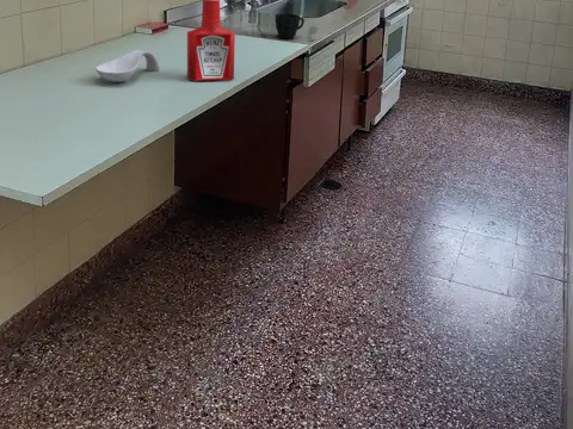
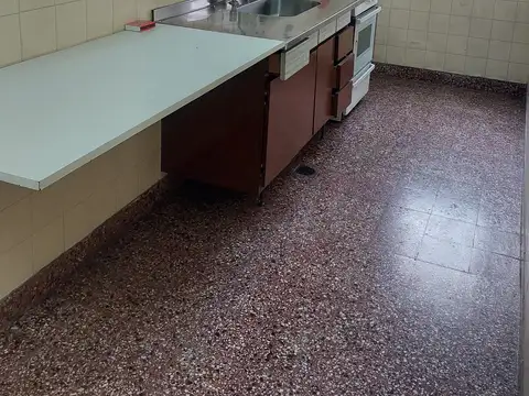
- spoon rest [94,49,160,83]
- soap bottle [186,0,236,82]
- cup [275,13,306,41]
